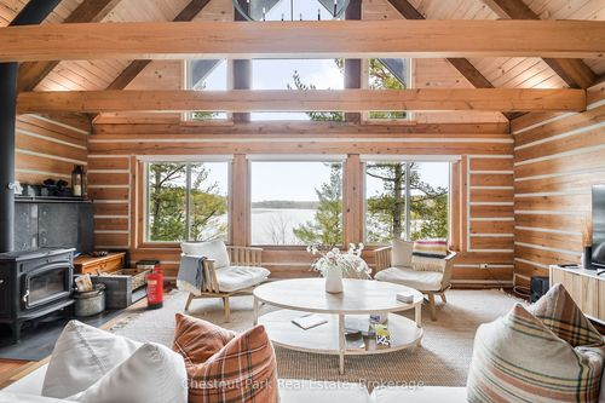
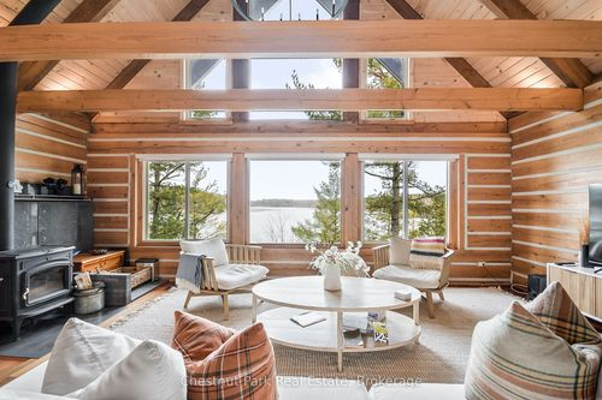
- fire extinguisher [143,266,165,311]
